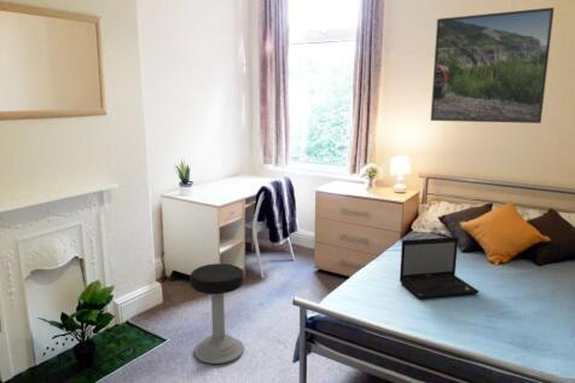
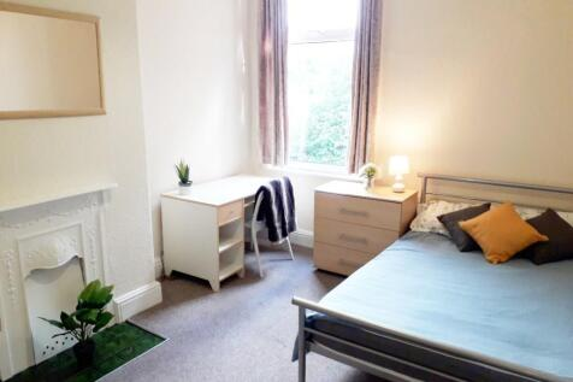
- laptop [399,236,481,300]
- stool [188,262,245,365]
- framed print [429,6,556,124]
